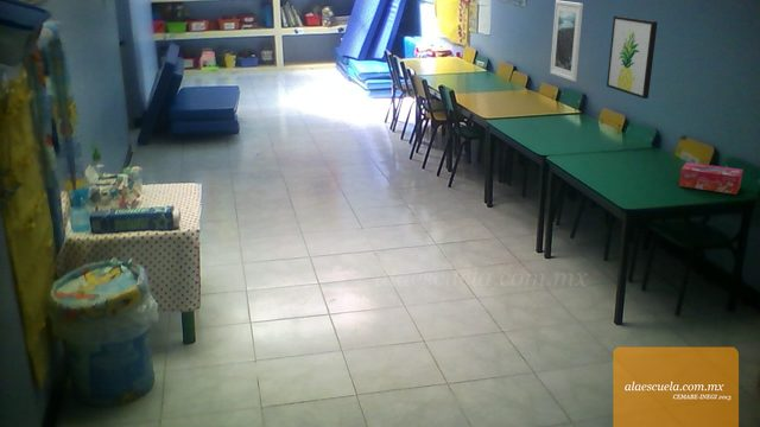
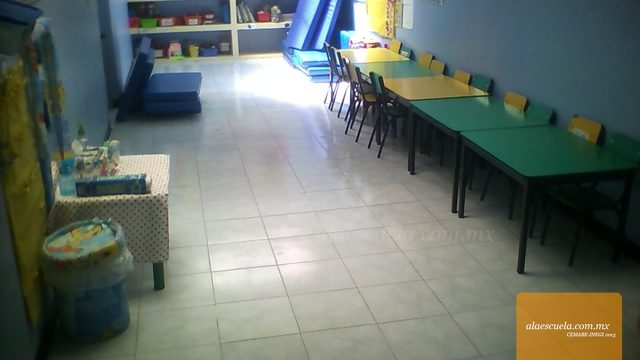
- wall art [606,15,659,100]
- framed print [549,0,584,83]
- tissue box [678,161,745,196]
